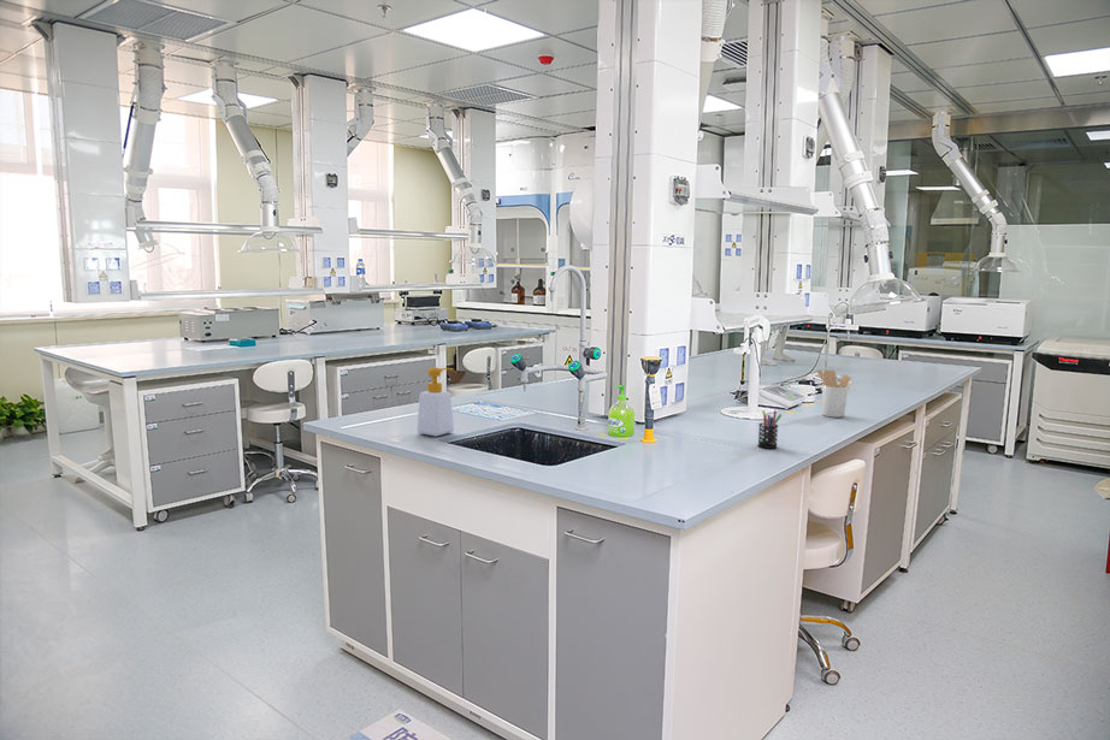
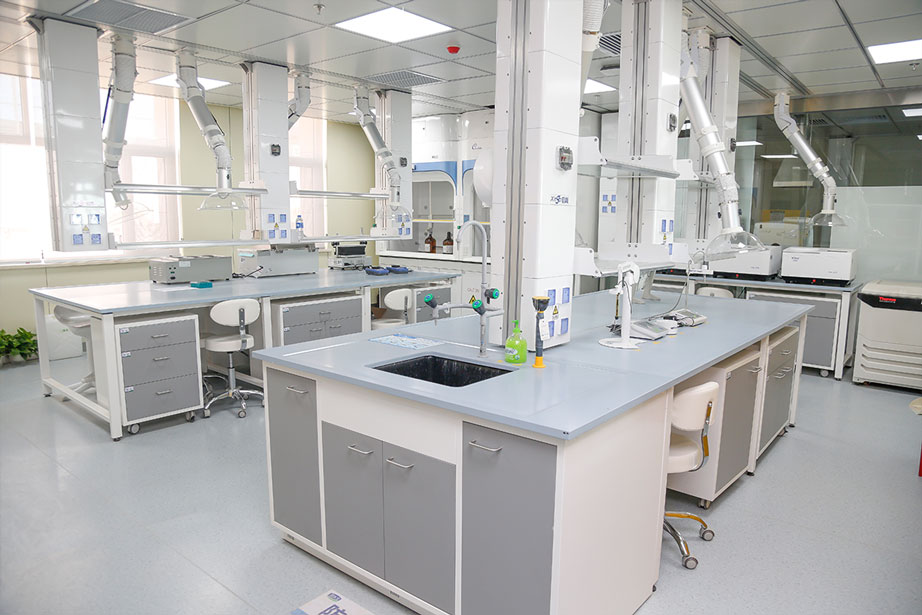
- pen holder [757,409,783,450]
- utensil holder [816,368,852,419]
- soap bottle [415,366,455,437]
